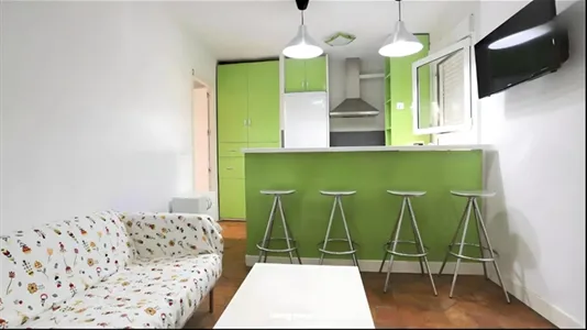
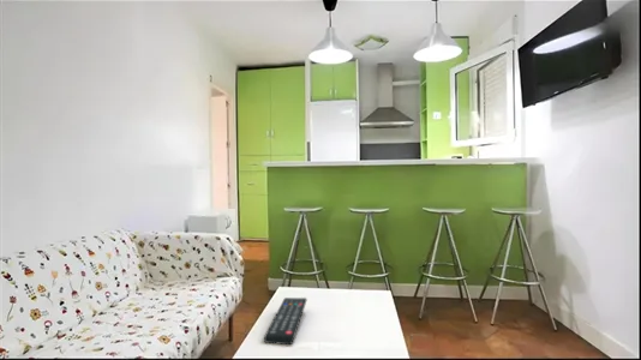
+ remote control [263,296,308,346]
